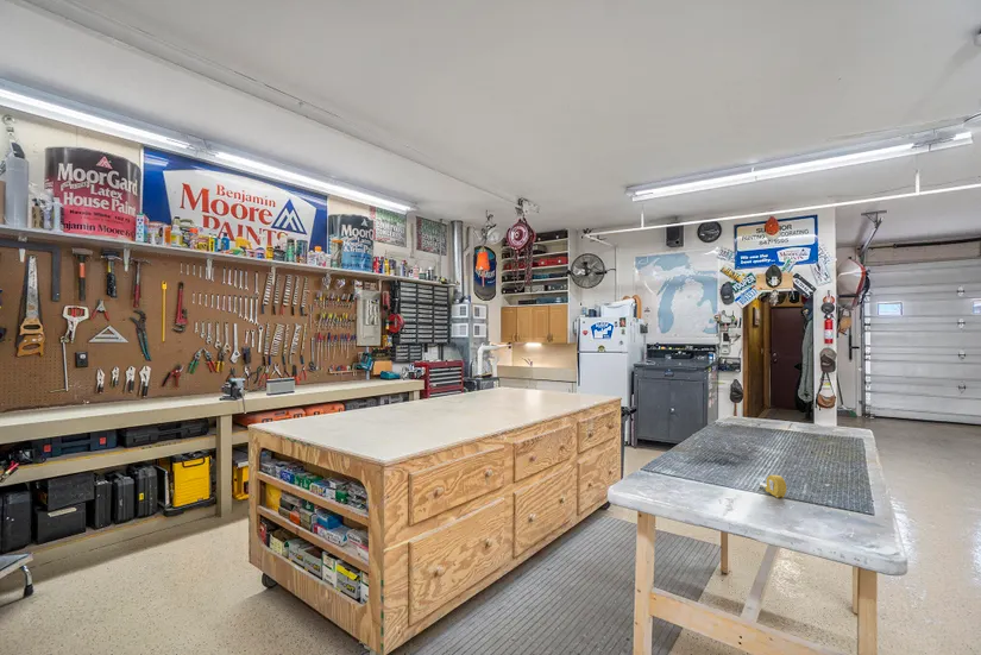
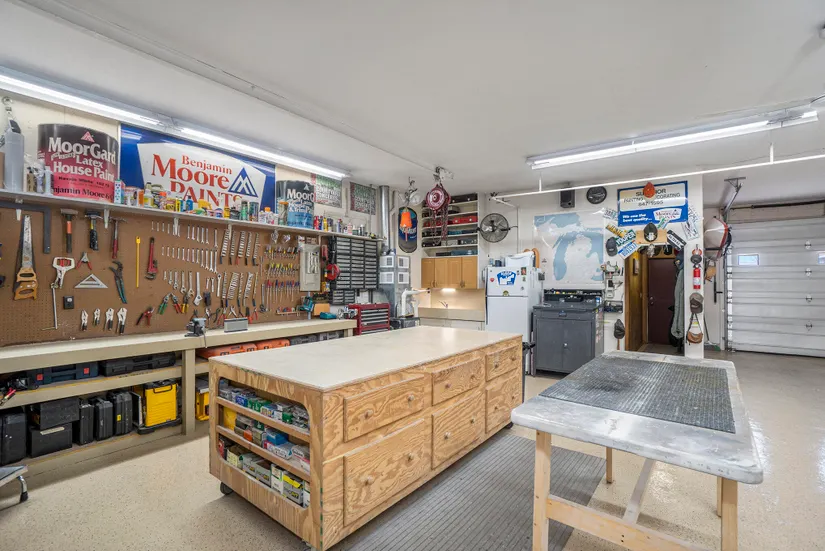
- tape measure [759,474,787,499]
